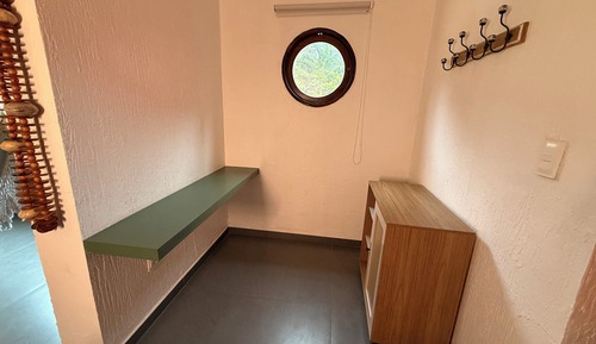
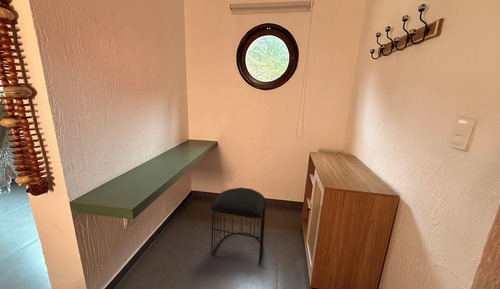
+ stool [210,187,267,267]
